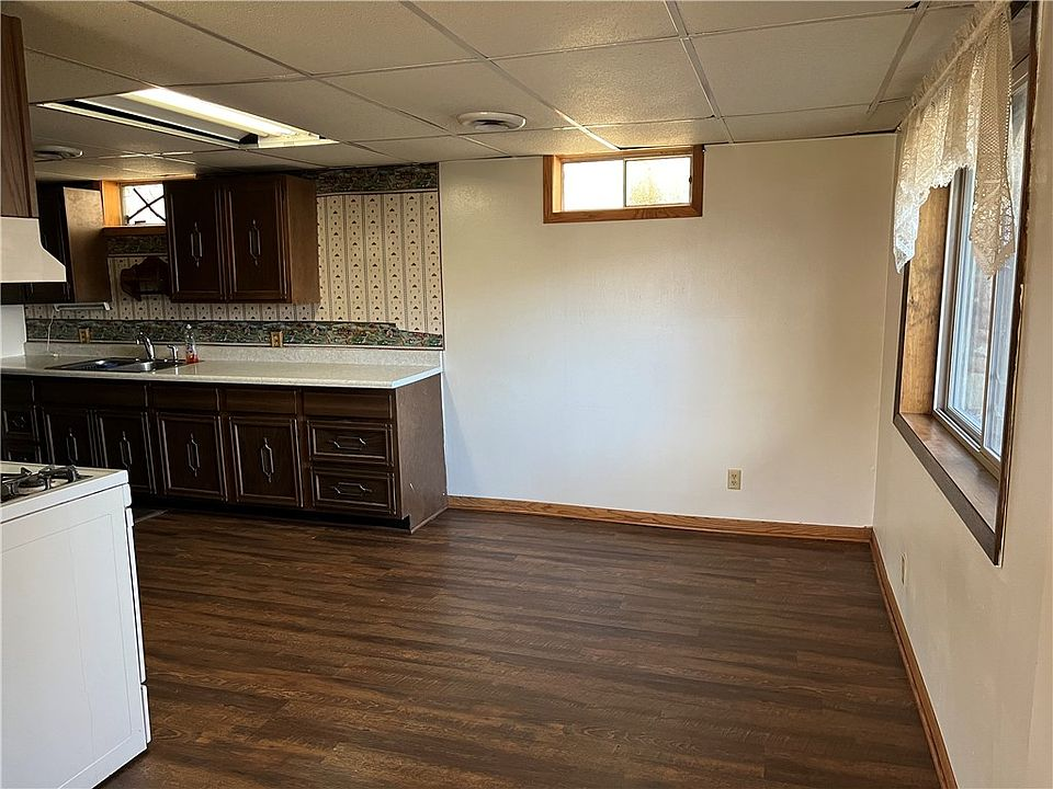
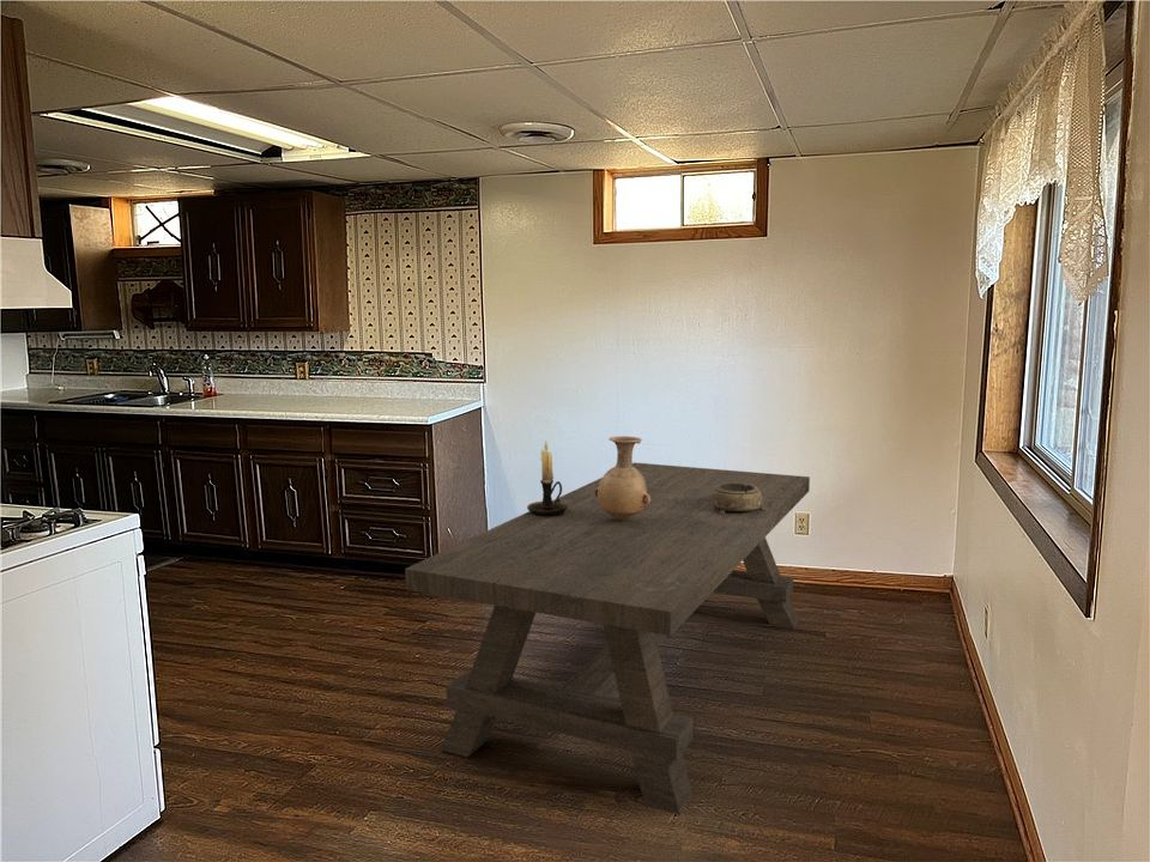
+ decorative bowl [712,484,765,514]
+ candle holder [526,439,568,516]
+ vase [594,435,650,521]
+ dining table [404,461,811,815]
